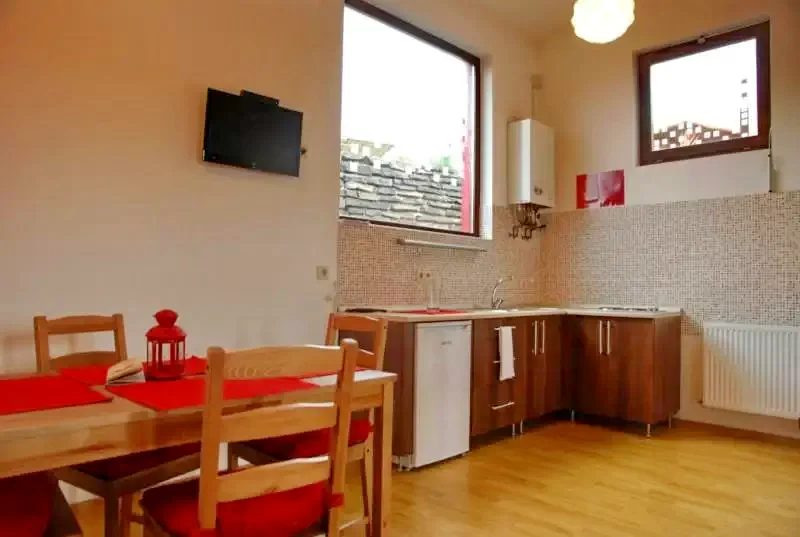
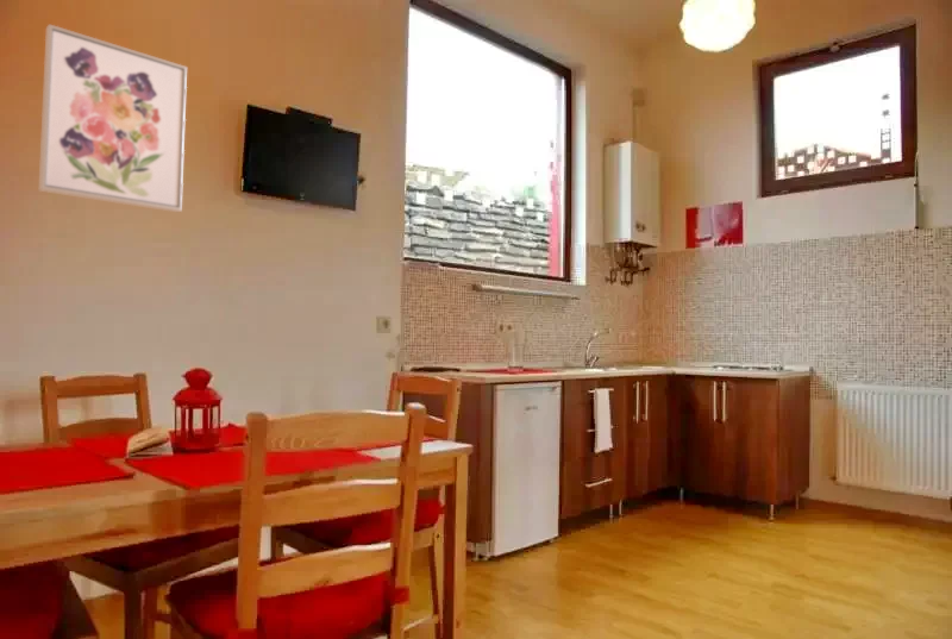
+ wall art [38,23,188,213]
